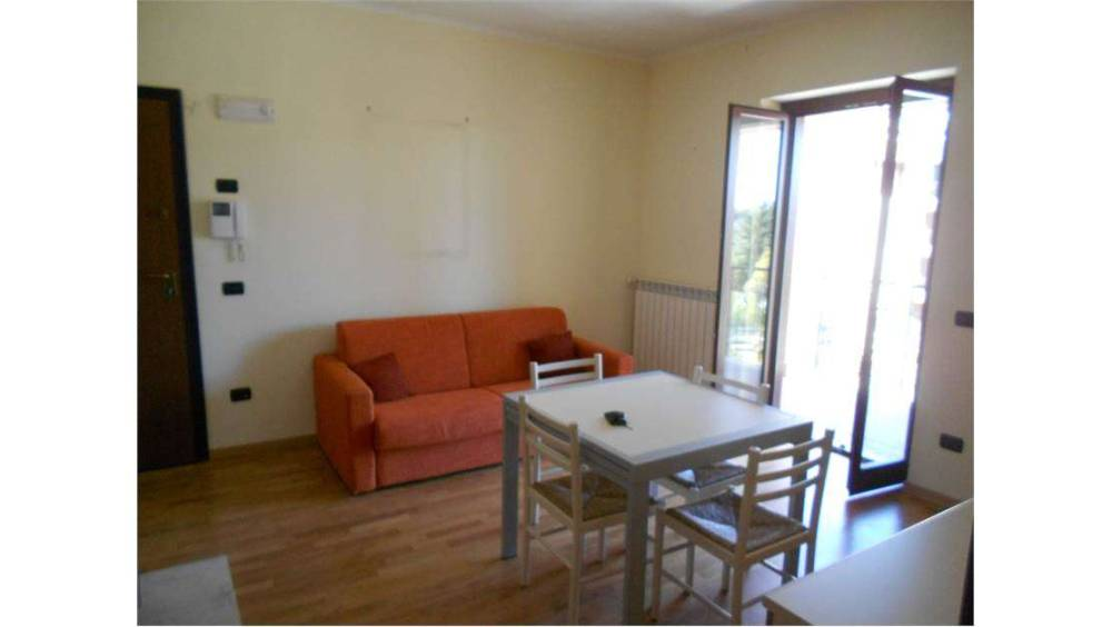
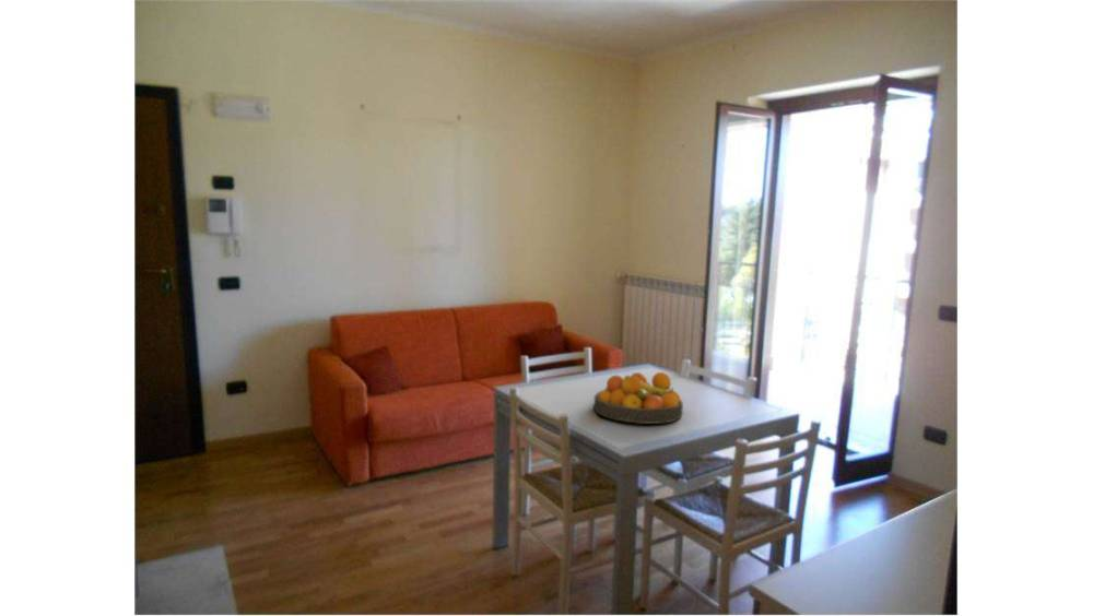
+ fruit bowl [593,371,684,425]
